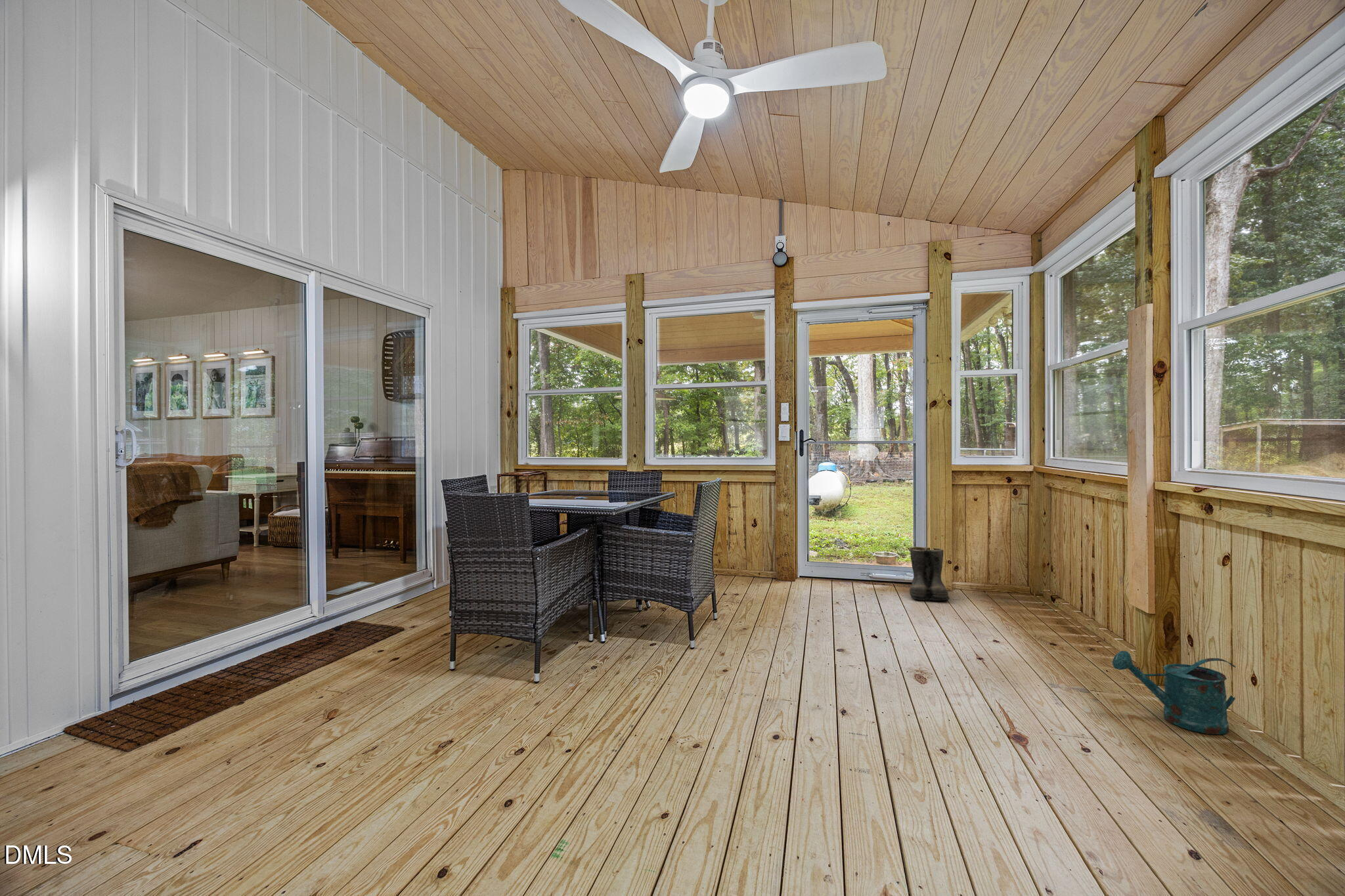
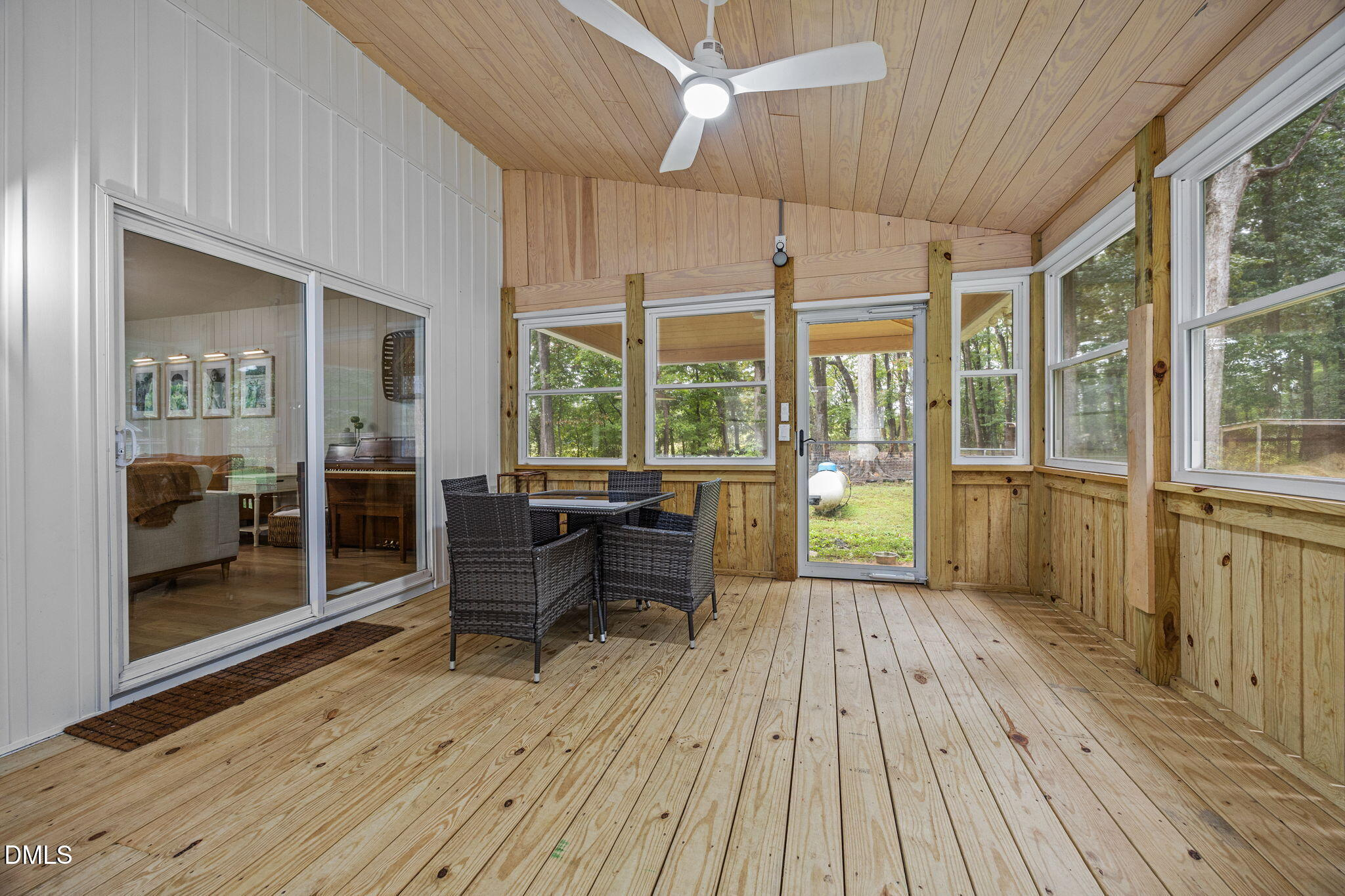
- boots [908,546,950,601]
- watering can [1112,650,1236,735]
